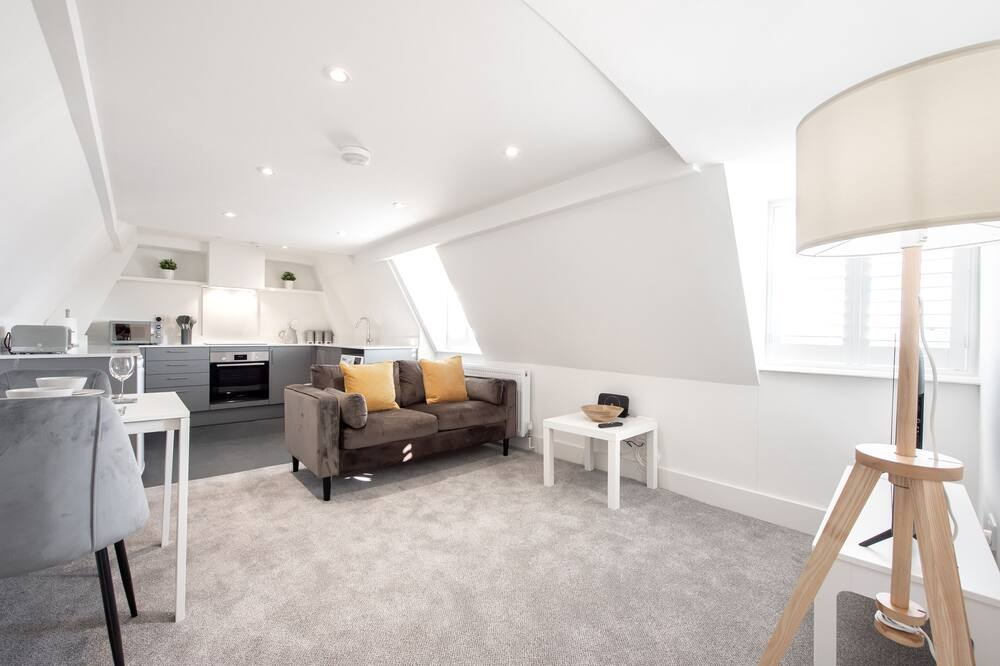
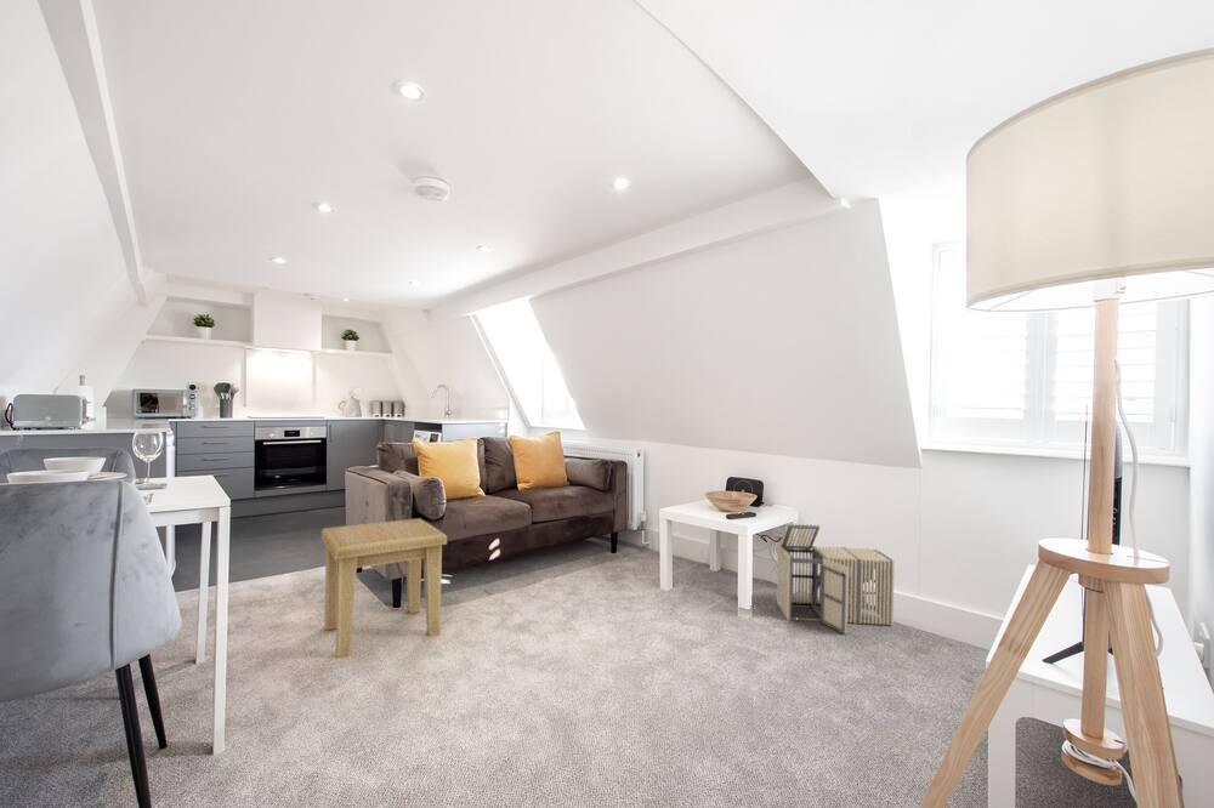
+ storage bin [776,522,896,636]
+ side table [320,517,448,659]
